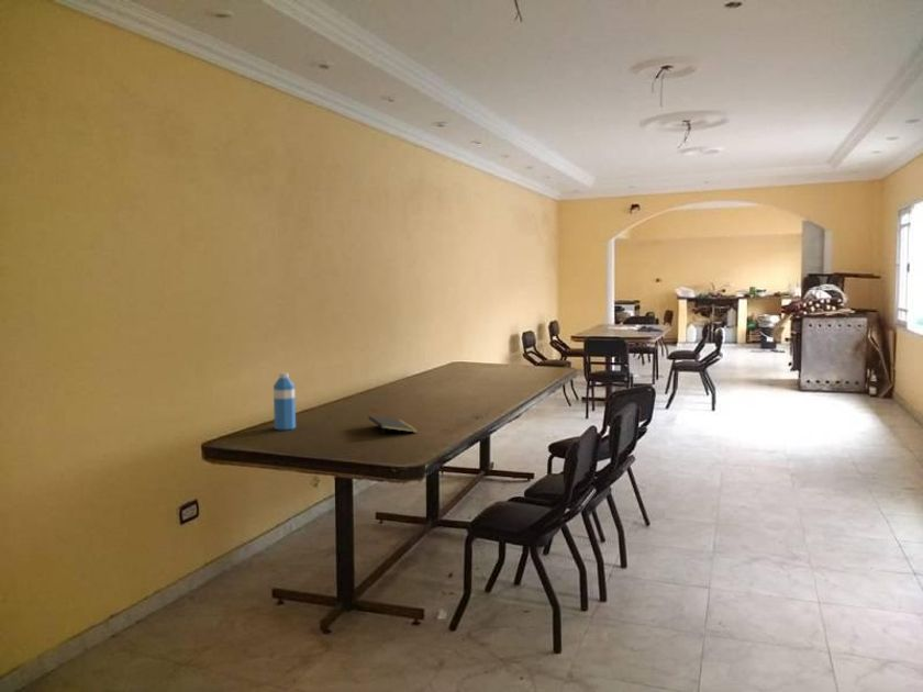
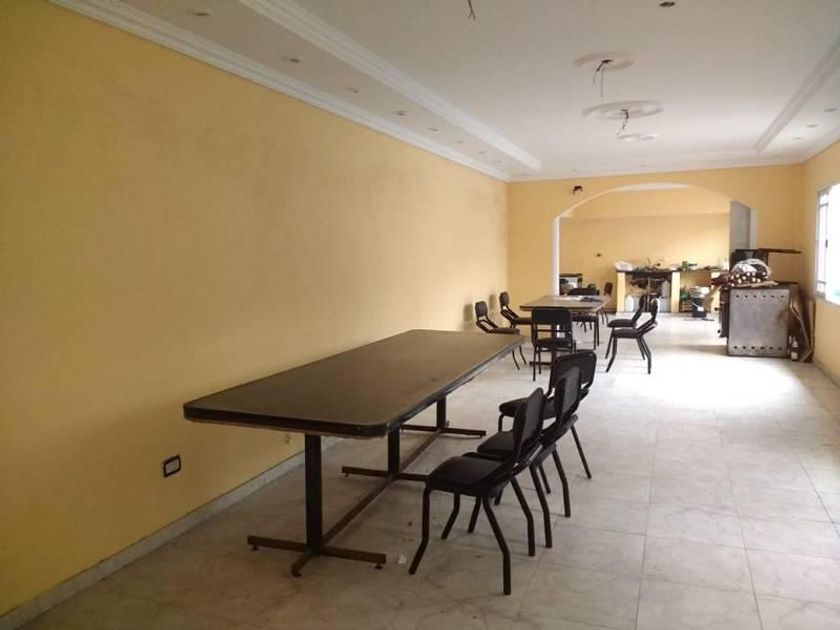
- notepad [367,415,419,437]
- water bottle [273,371,297,431]
